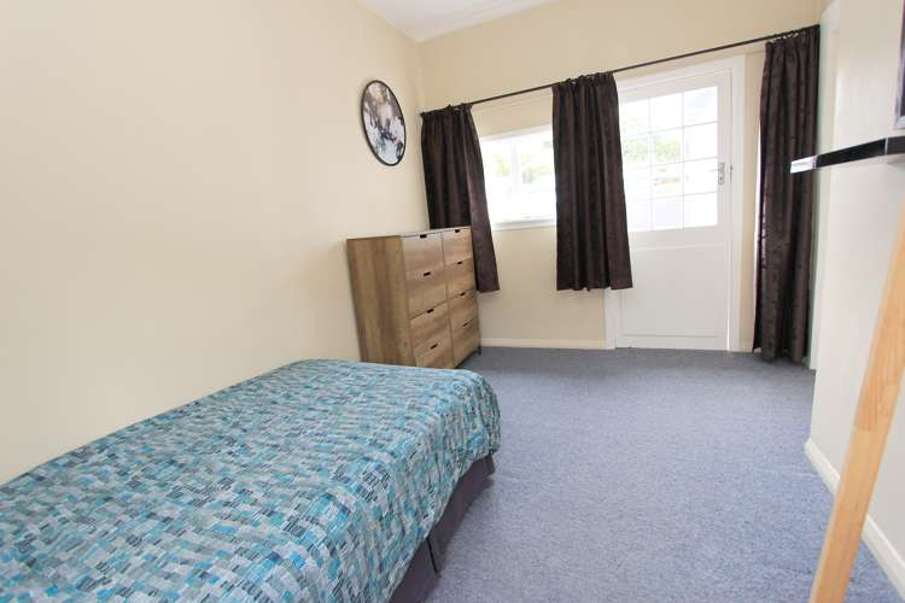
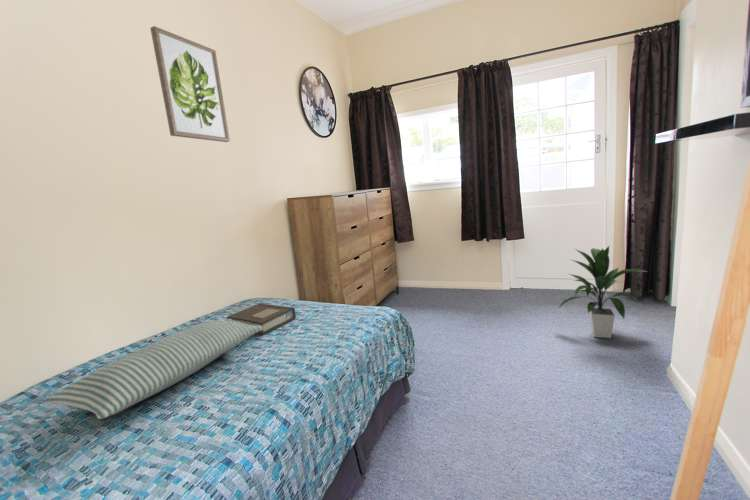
+ pillow [42,319,262,420]
+ indoor plant [558,245,648,339]
+ wall art [149,25,231,143]
+ book [226,302,297,336]
